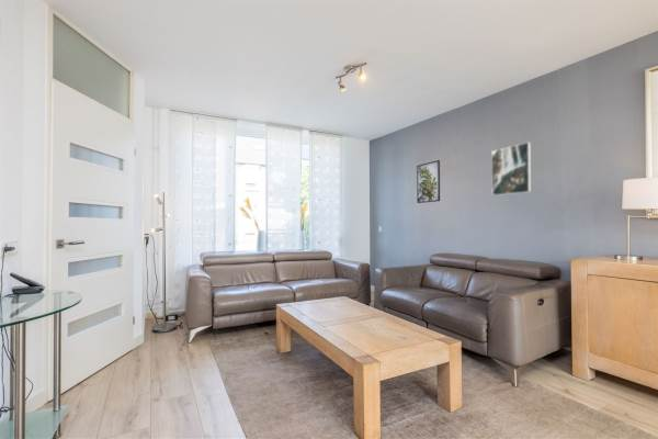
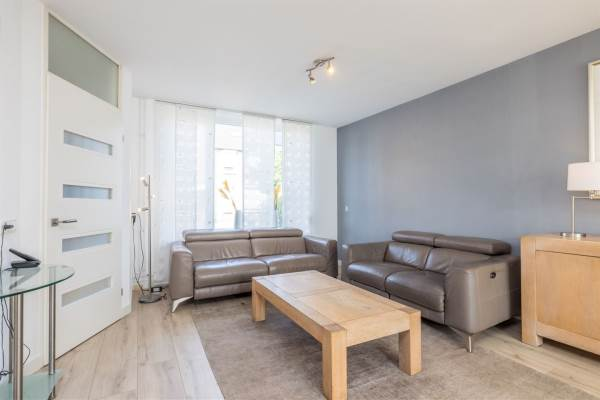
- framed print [416,159,441,204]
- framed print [490,142,532,196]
